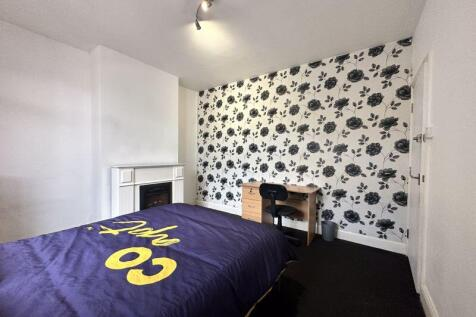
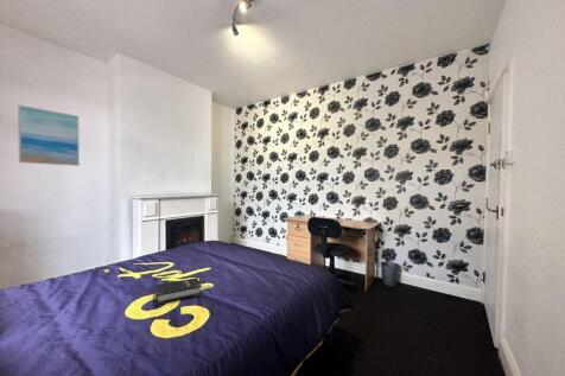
+ wall art [17,103,81,167]
+ hardback book [155,276,203,306]
